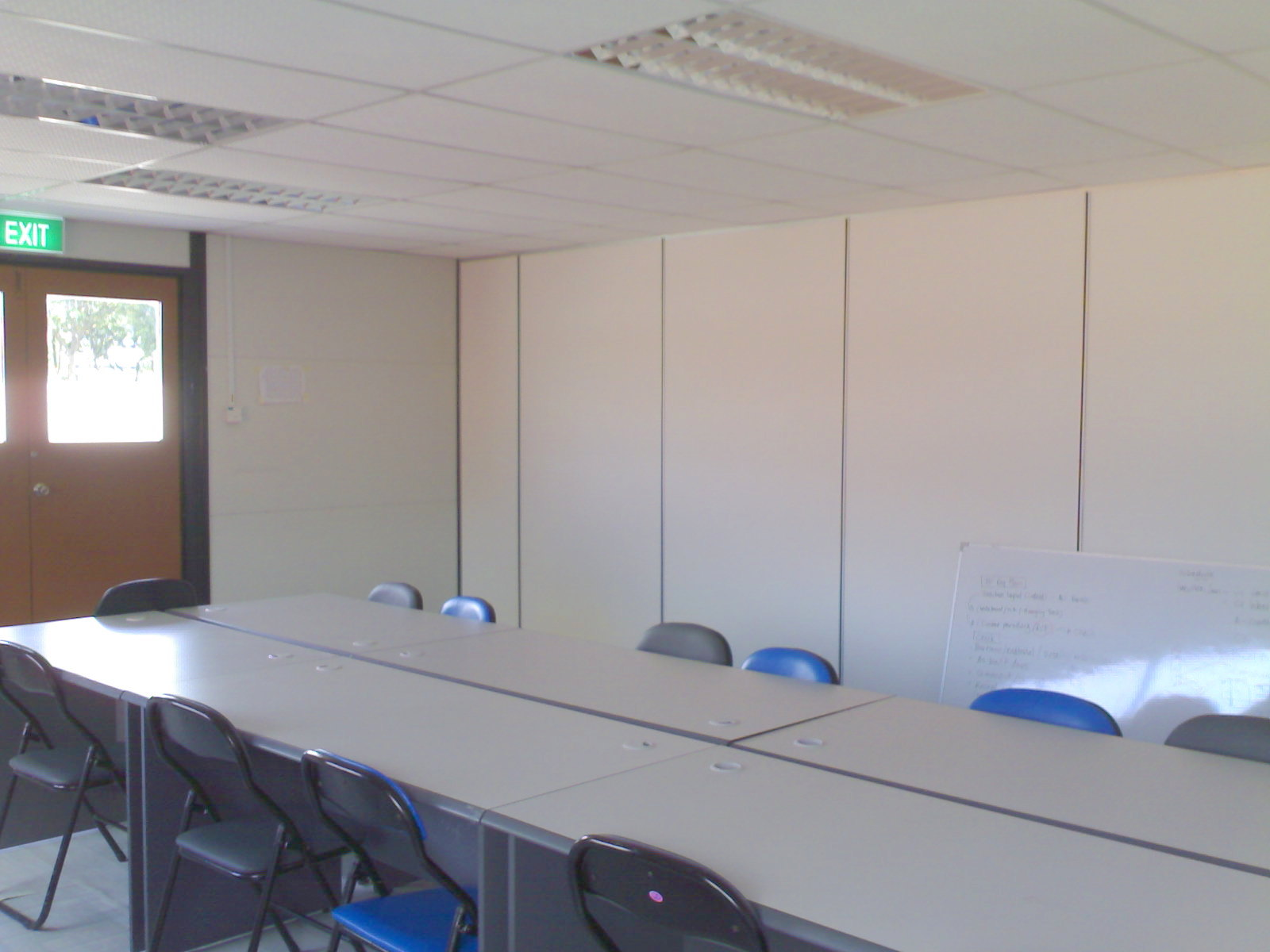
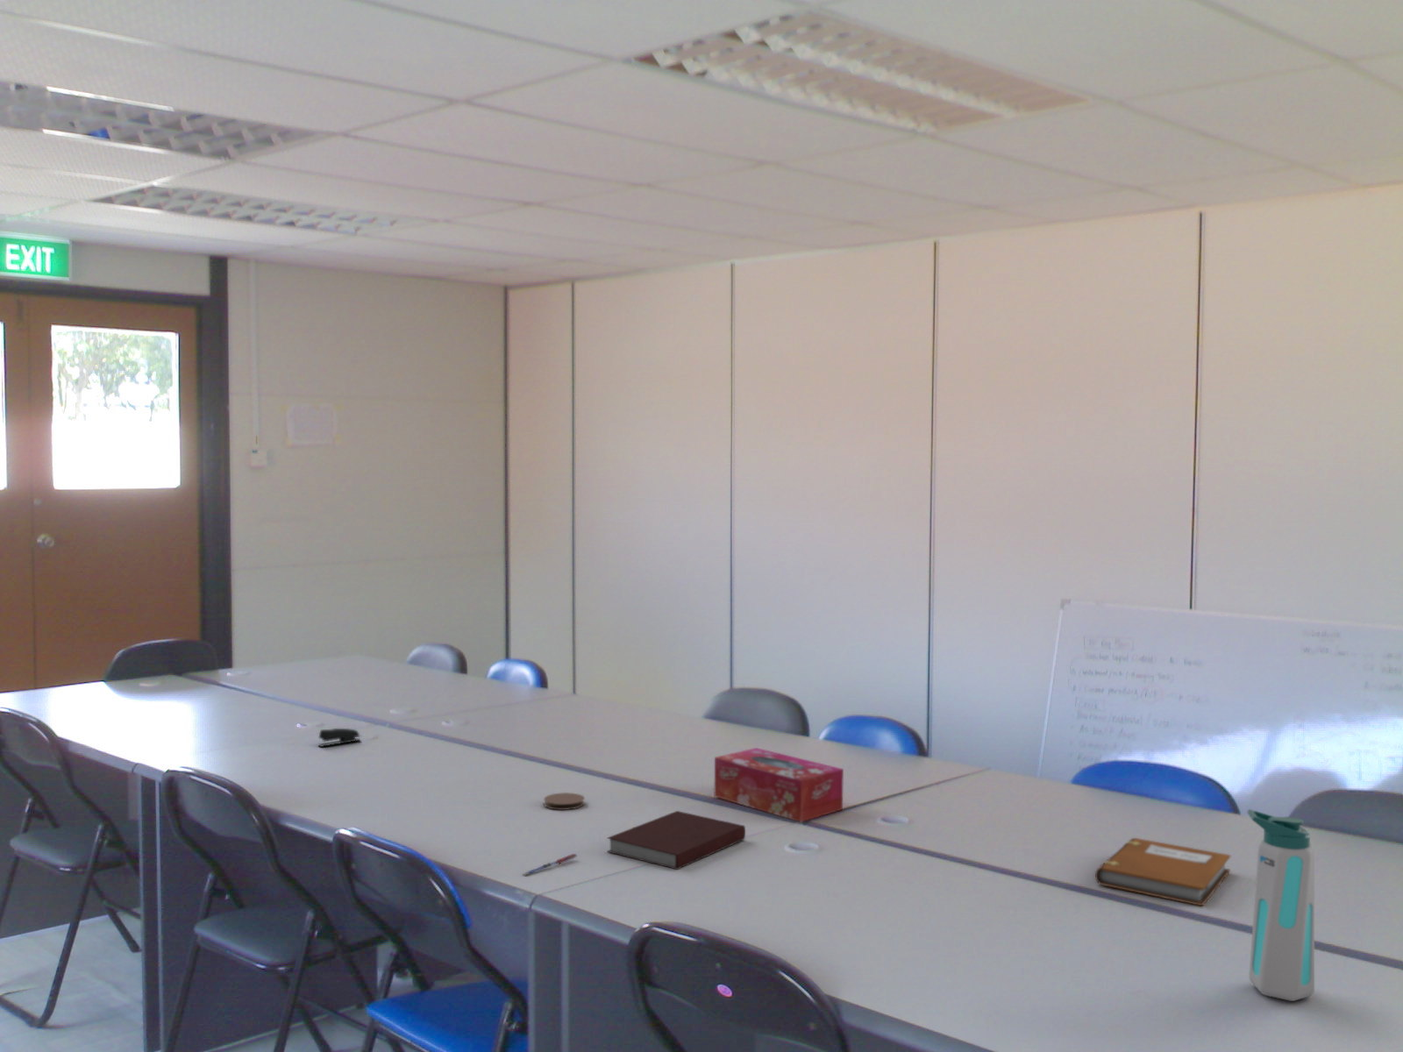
+ notebook [1095,838,1231,907]
+ notebook [606,810,746,871]
+ pen [521,853,578,876]
+ water bottle [1246,808,1316,1002]
+ tissue box [714,747,844,823]
+ stapler [317,727,362,748]
+ coaster [542,791,586,811]
